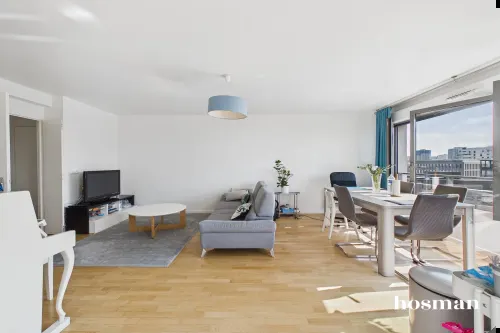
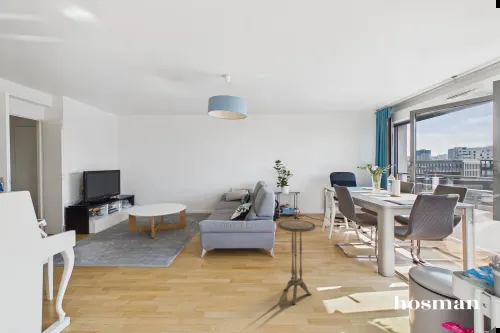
+ side table [276,219,317,306]
